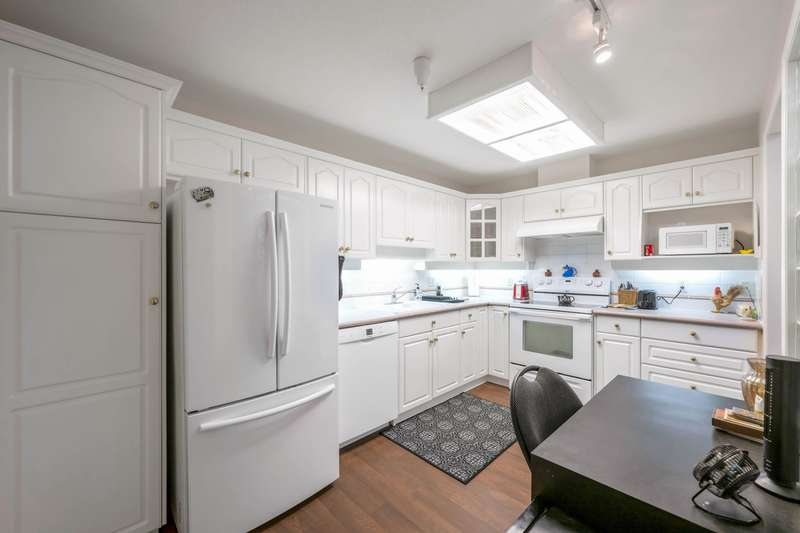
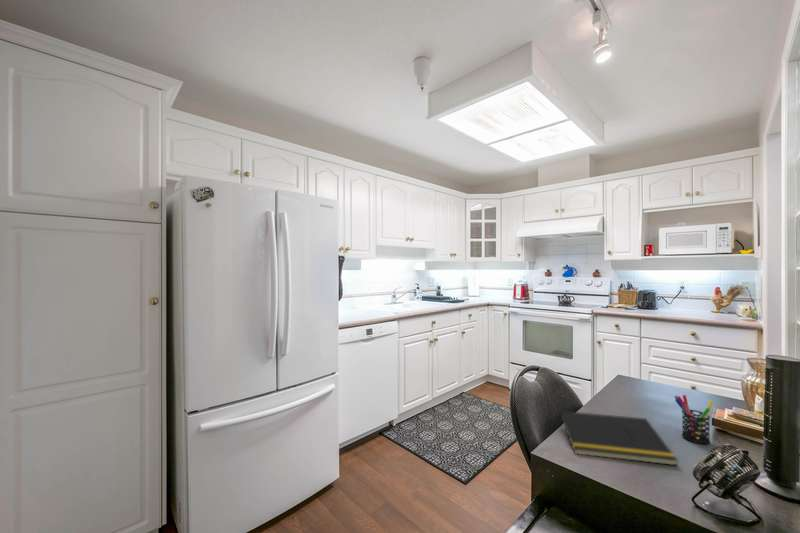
+ pen holder [673,394,714,445]
+ notepad [557,410,679,466]
